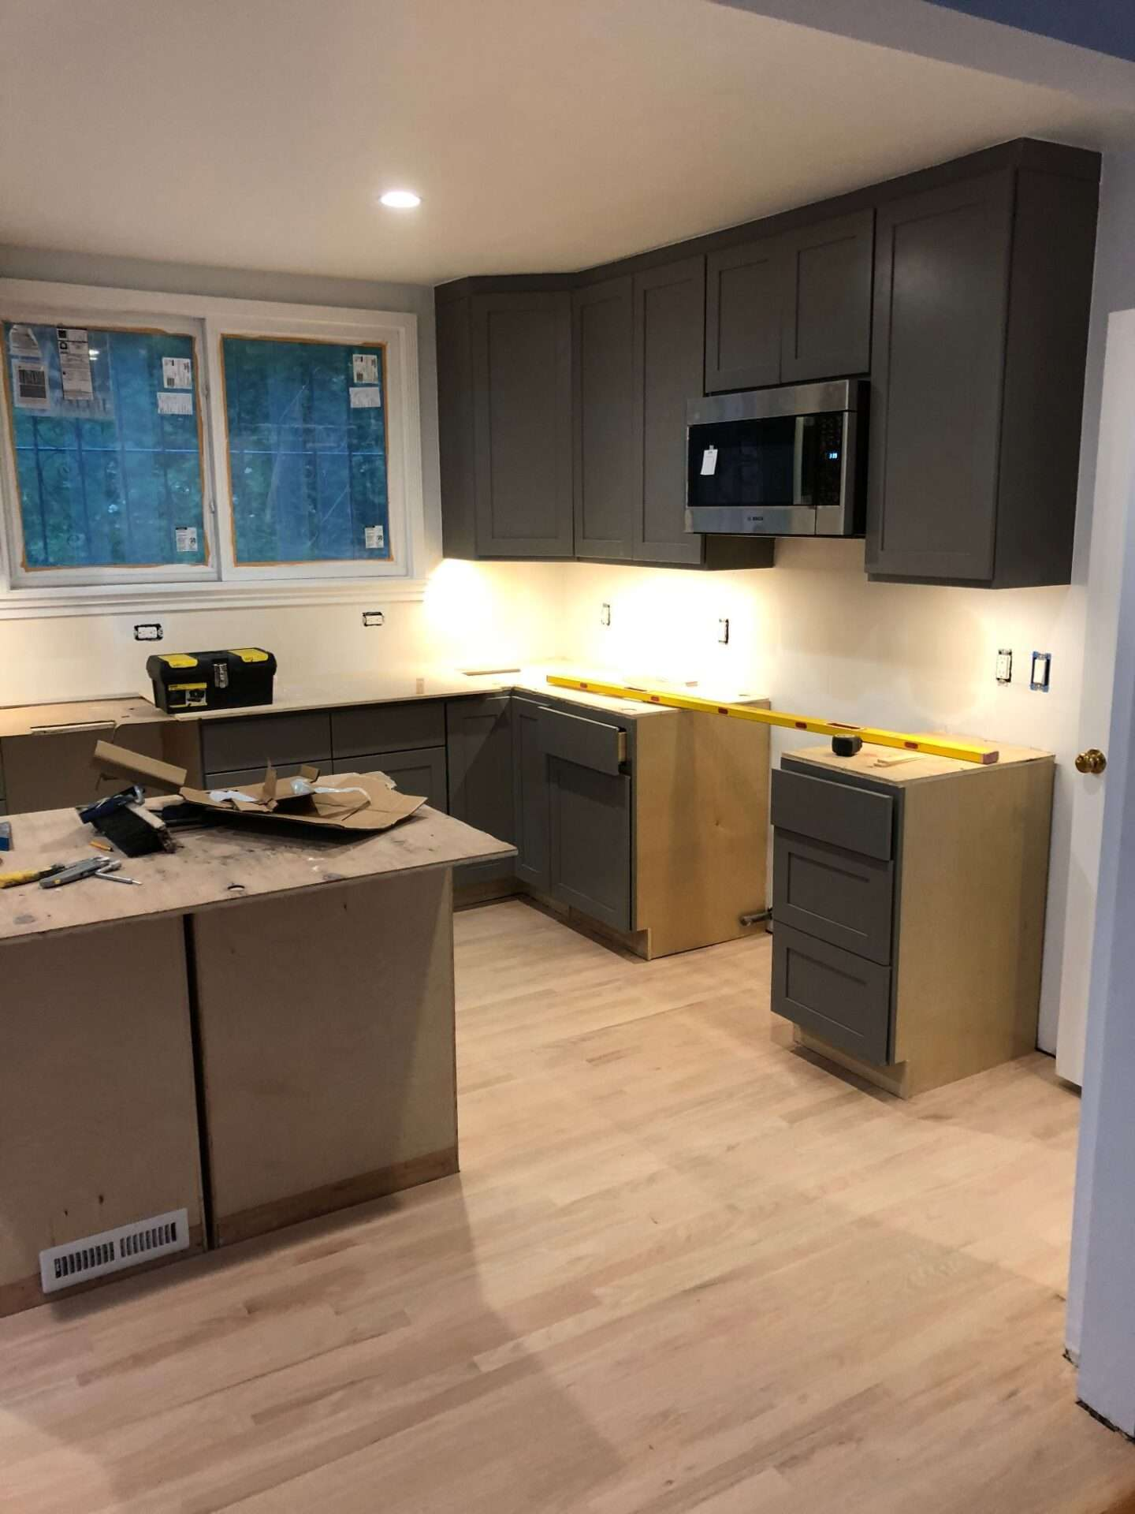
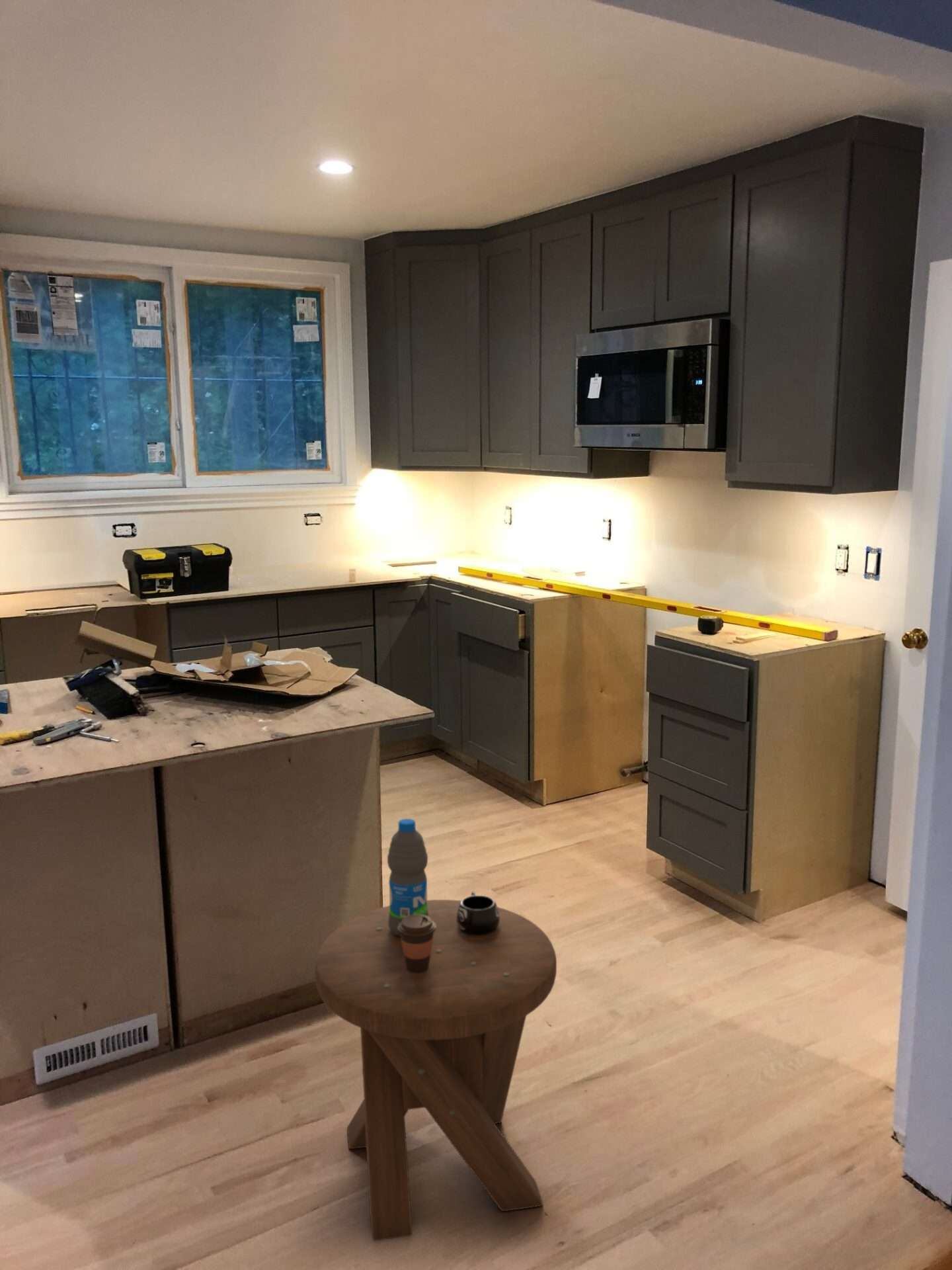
+ coffee cup [397,914,436,972]
+ music stool [314,899,557,1242]
+ water bottle [387,818,429,936]
+ mug [456,890,500,935]
